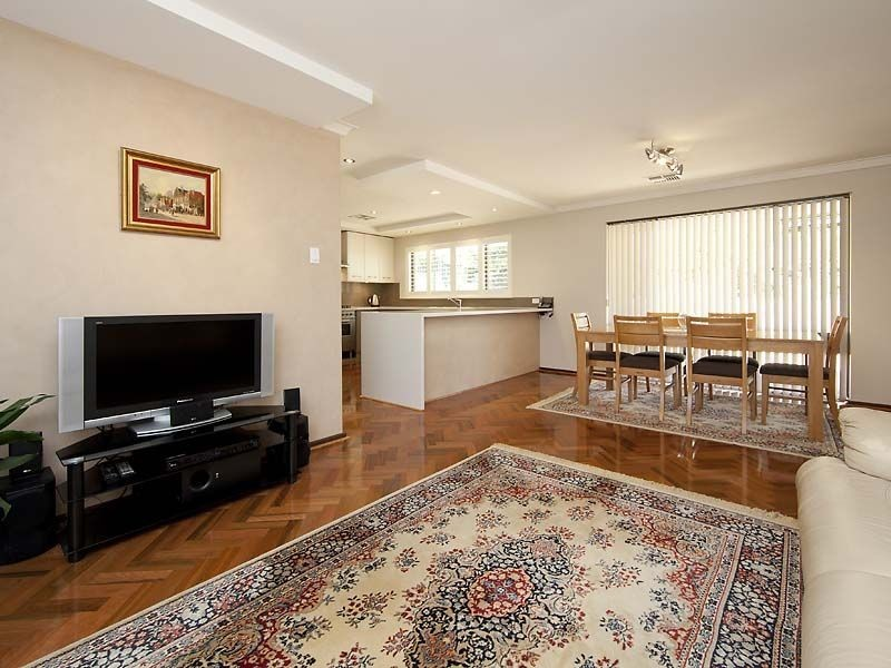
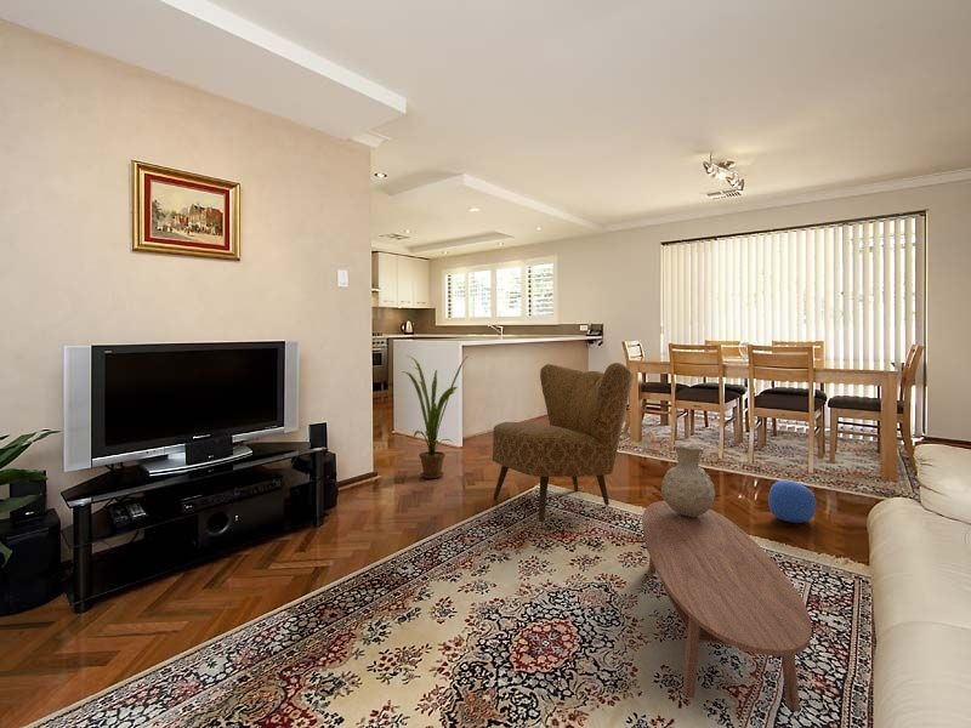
+ armchair [492,362,634,523]
+ house plant [401,354,470,479]
+ vase [660,443,717,517]
+ ball [767,479,817,524]
+ coffee table [641,500,813,712]
